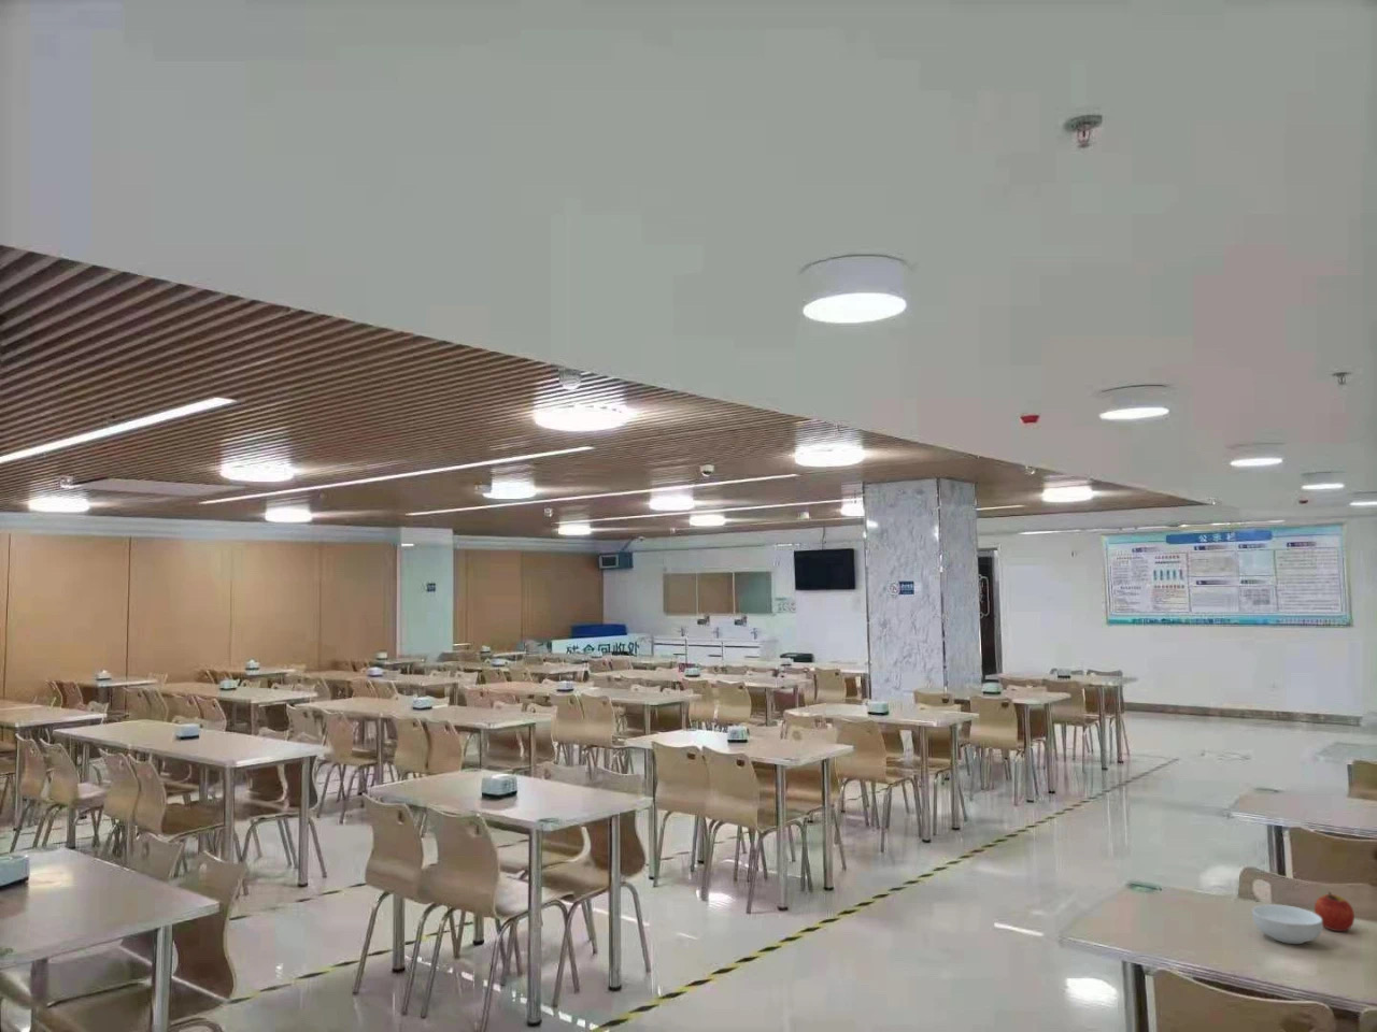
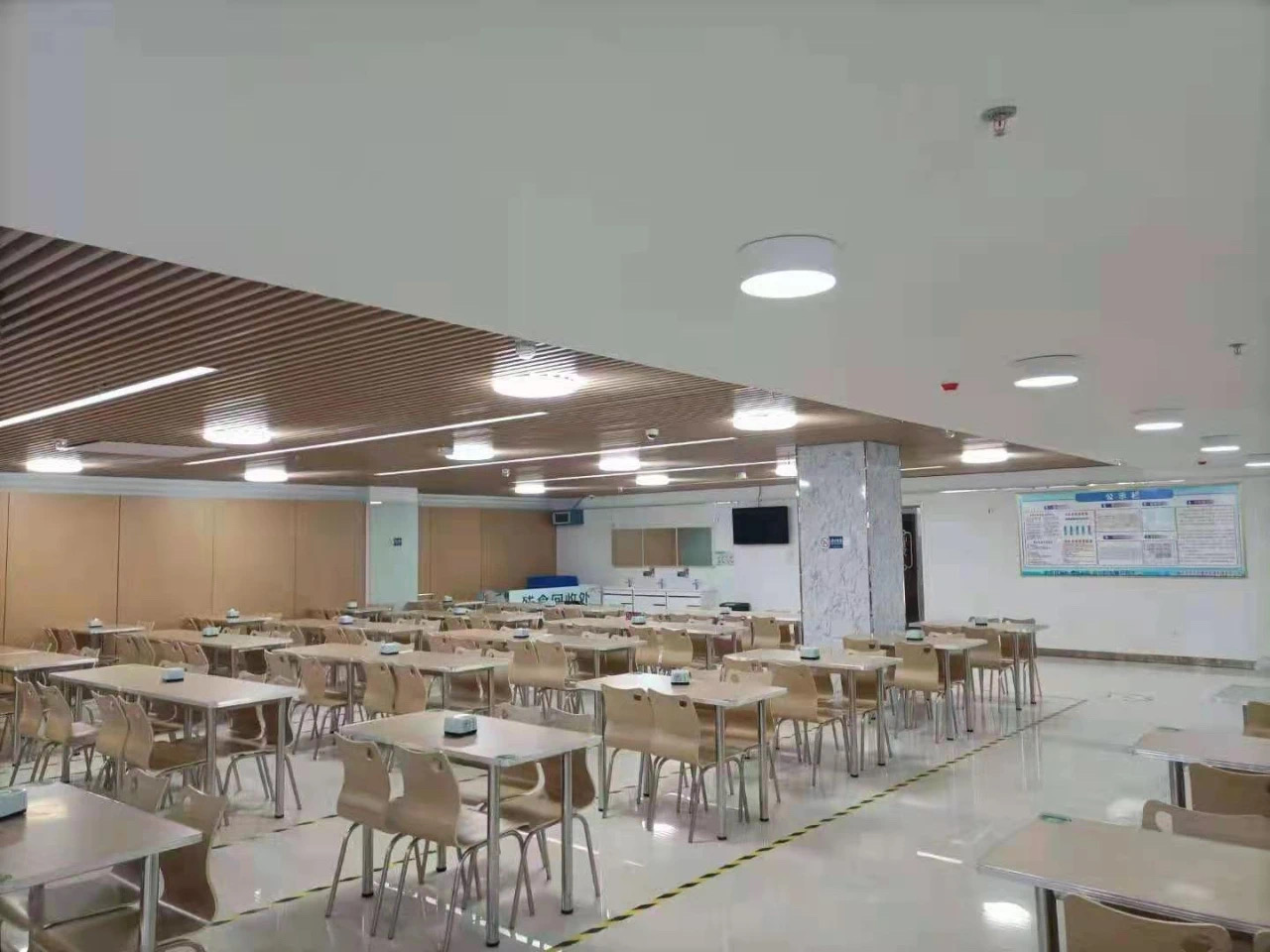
- apple [1313,891,1355,932]
- cereal bowl [1251,903,1323,945]
